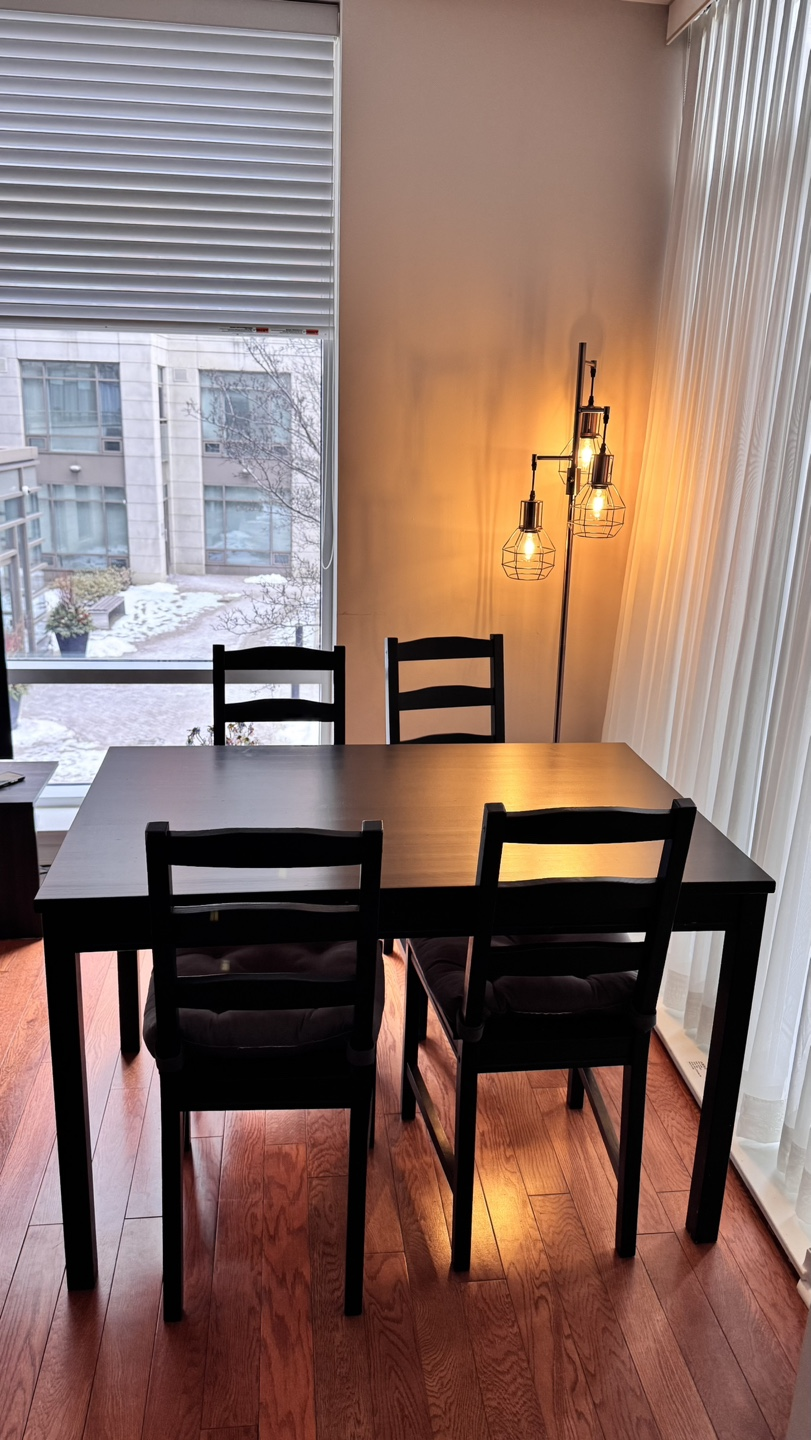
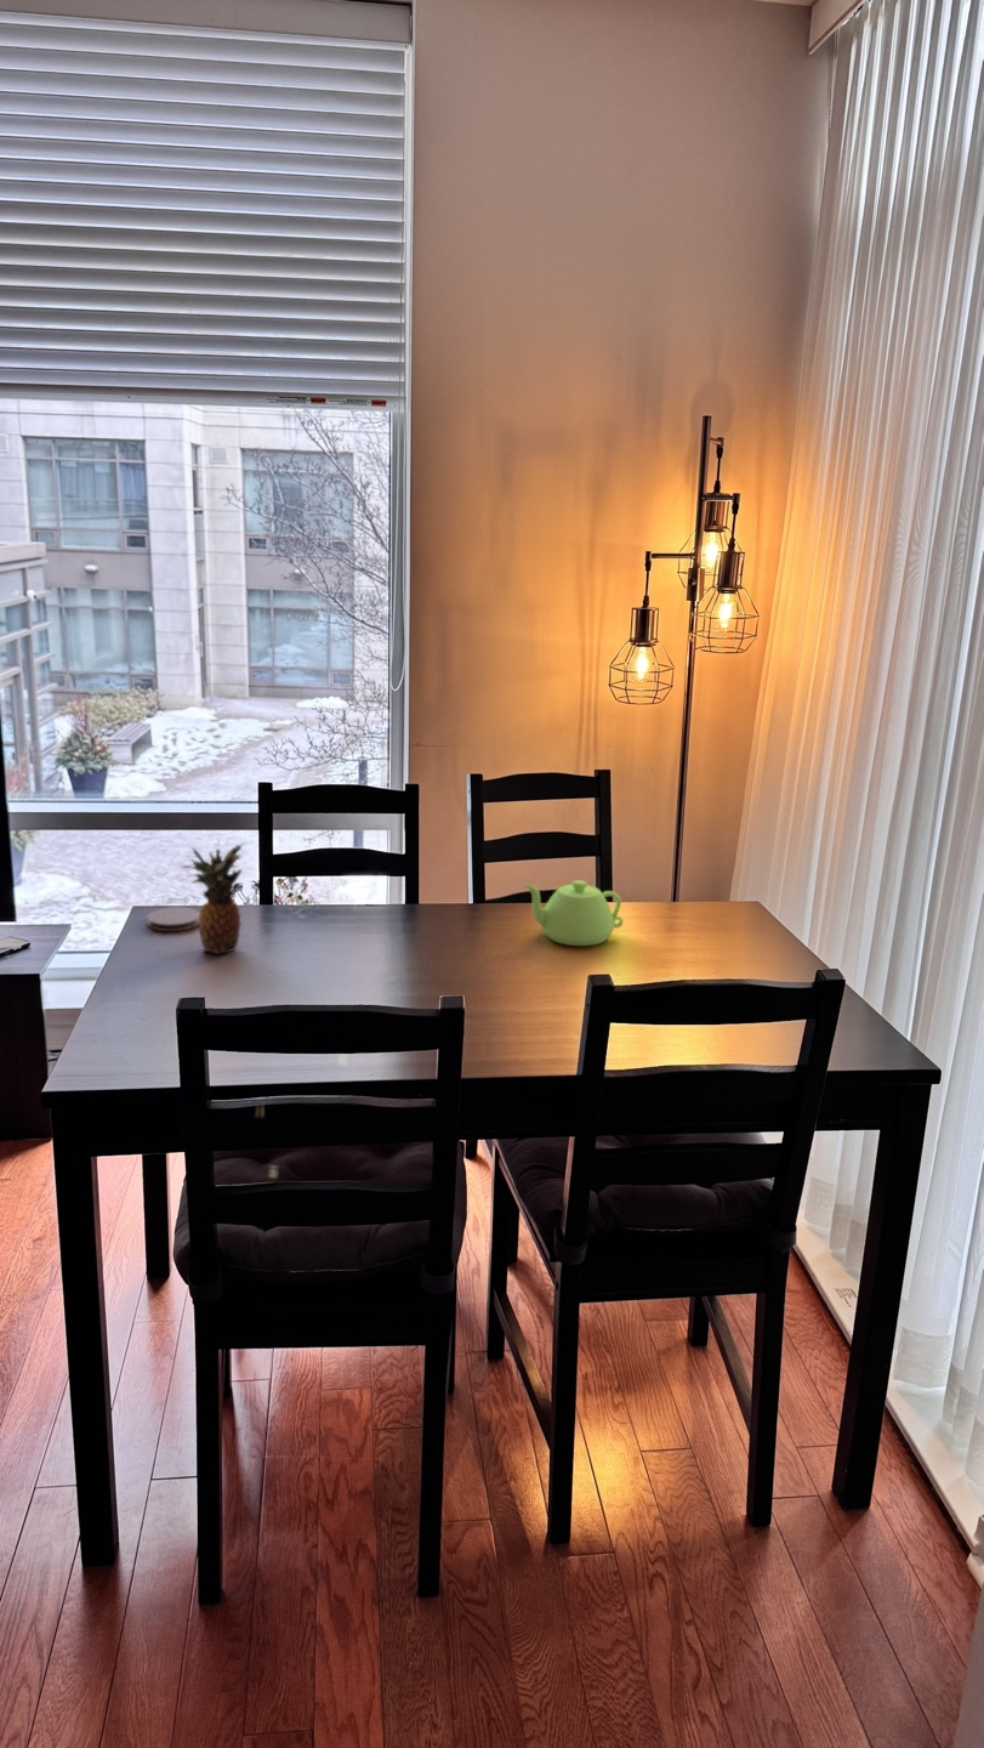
+ coaster [146,906,200,932]
+ teapot [523,879,625,947]
+ fruit [181,839,246,955]
